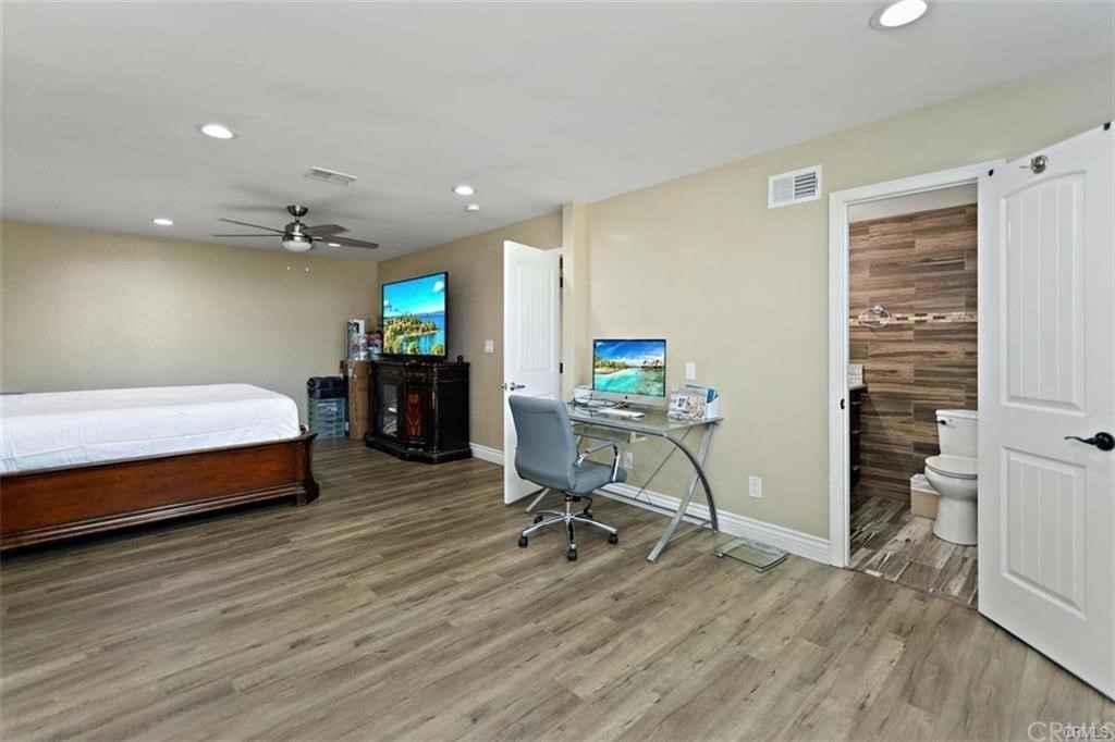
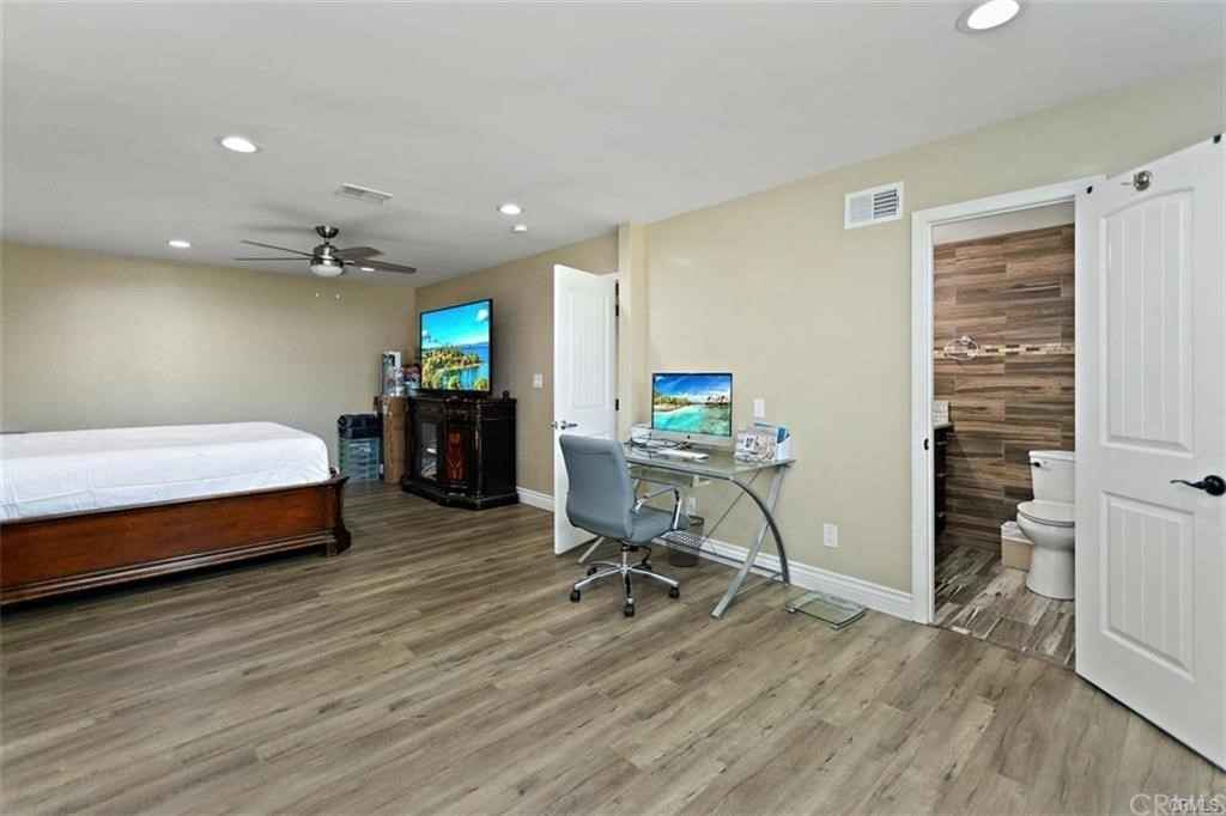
+ wastebasket [663,513,706,567]
